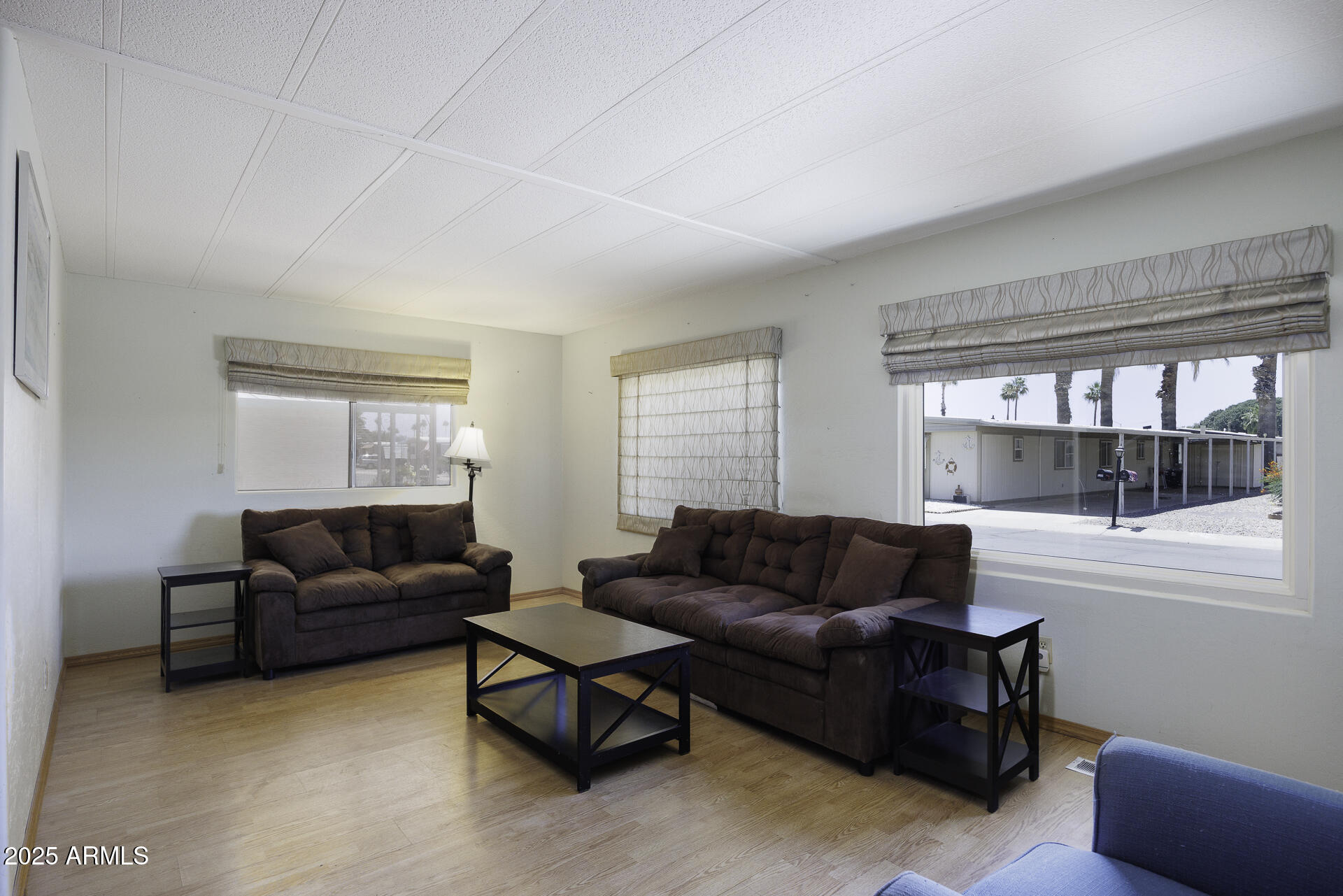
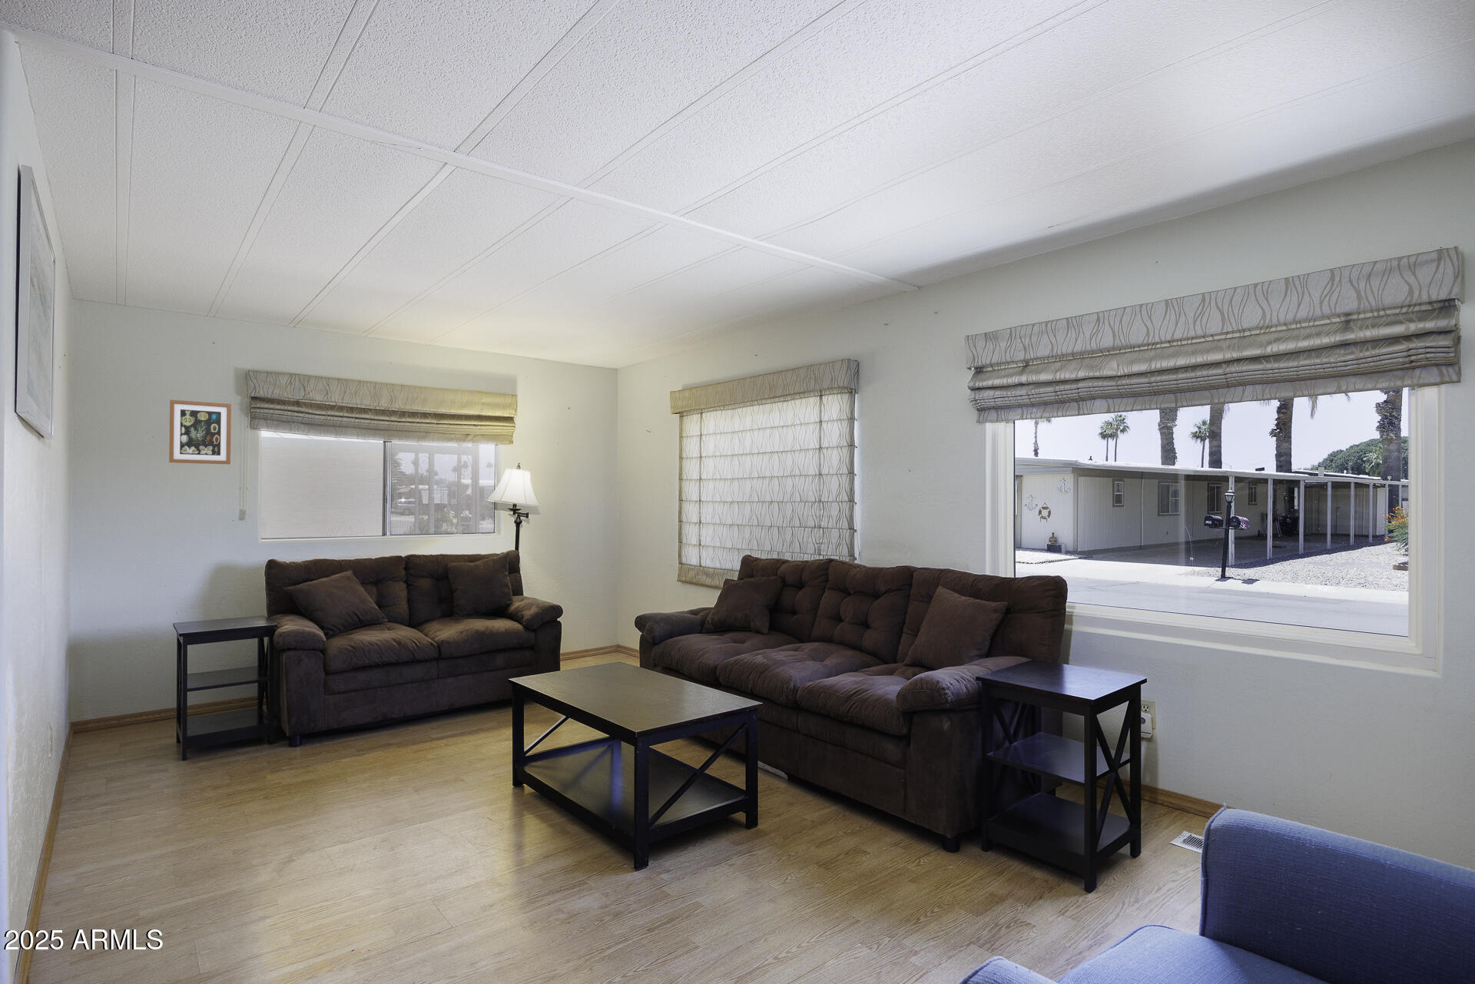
+ wall art [168,400,232,465]
